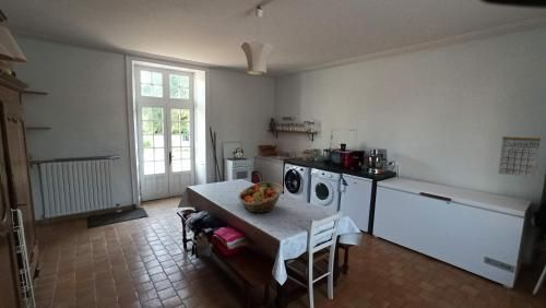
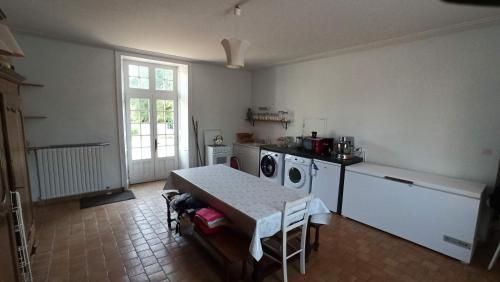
- calendar [497,132,542,179]
- fruit basket [237,180,284,214]
